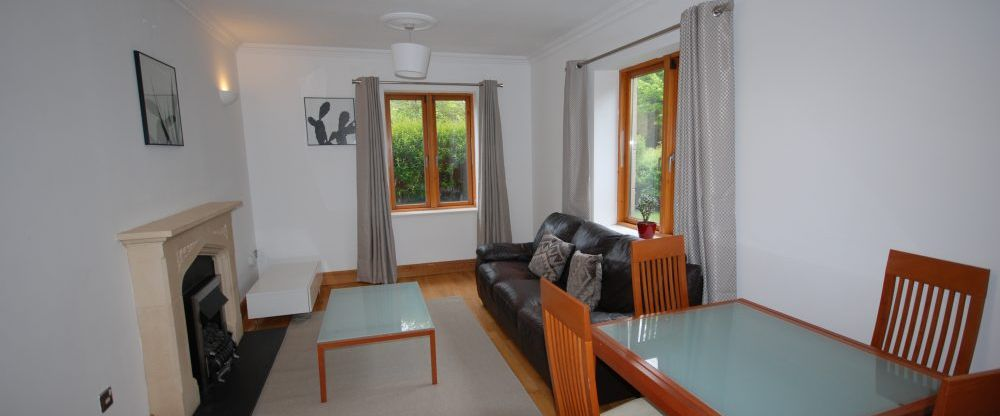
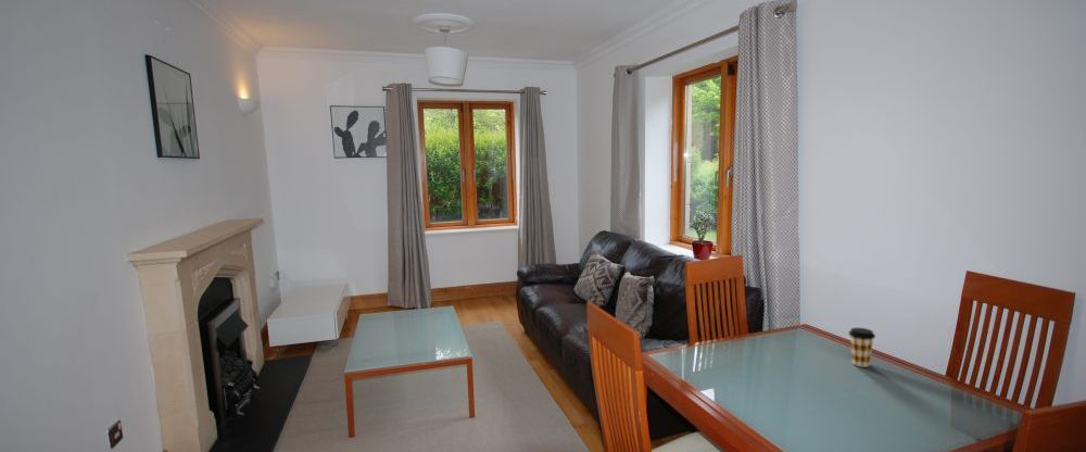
+ coffee cup [848,327,876,368]
